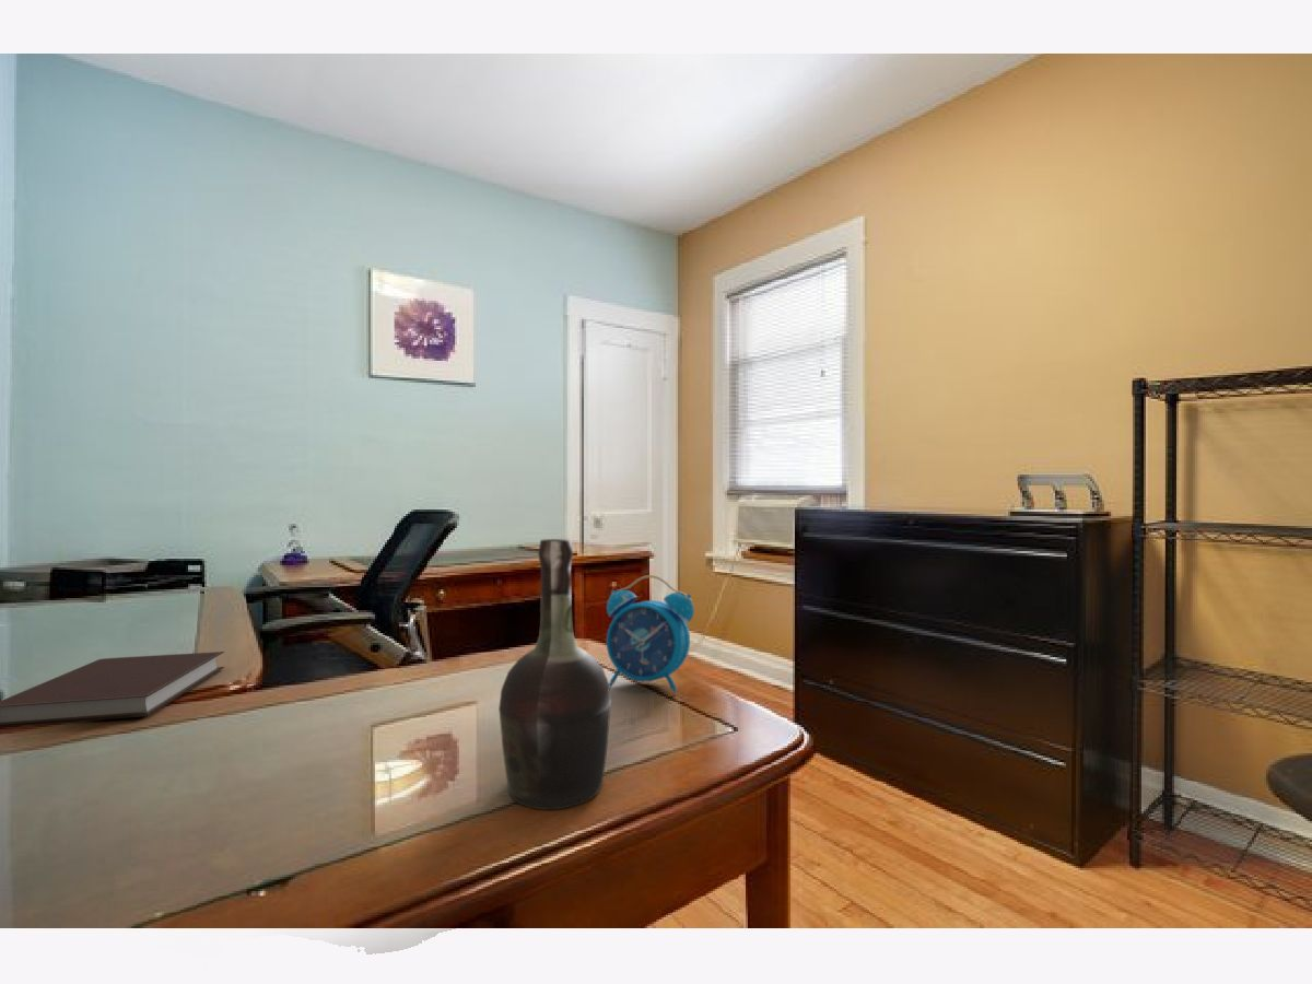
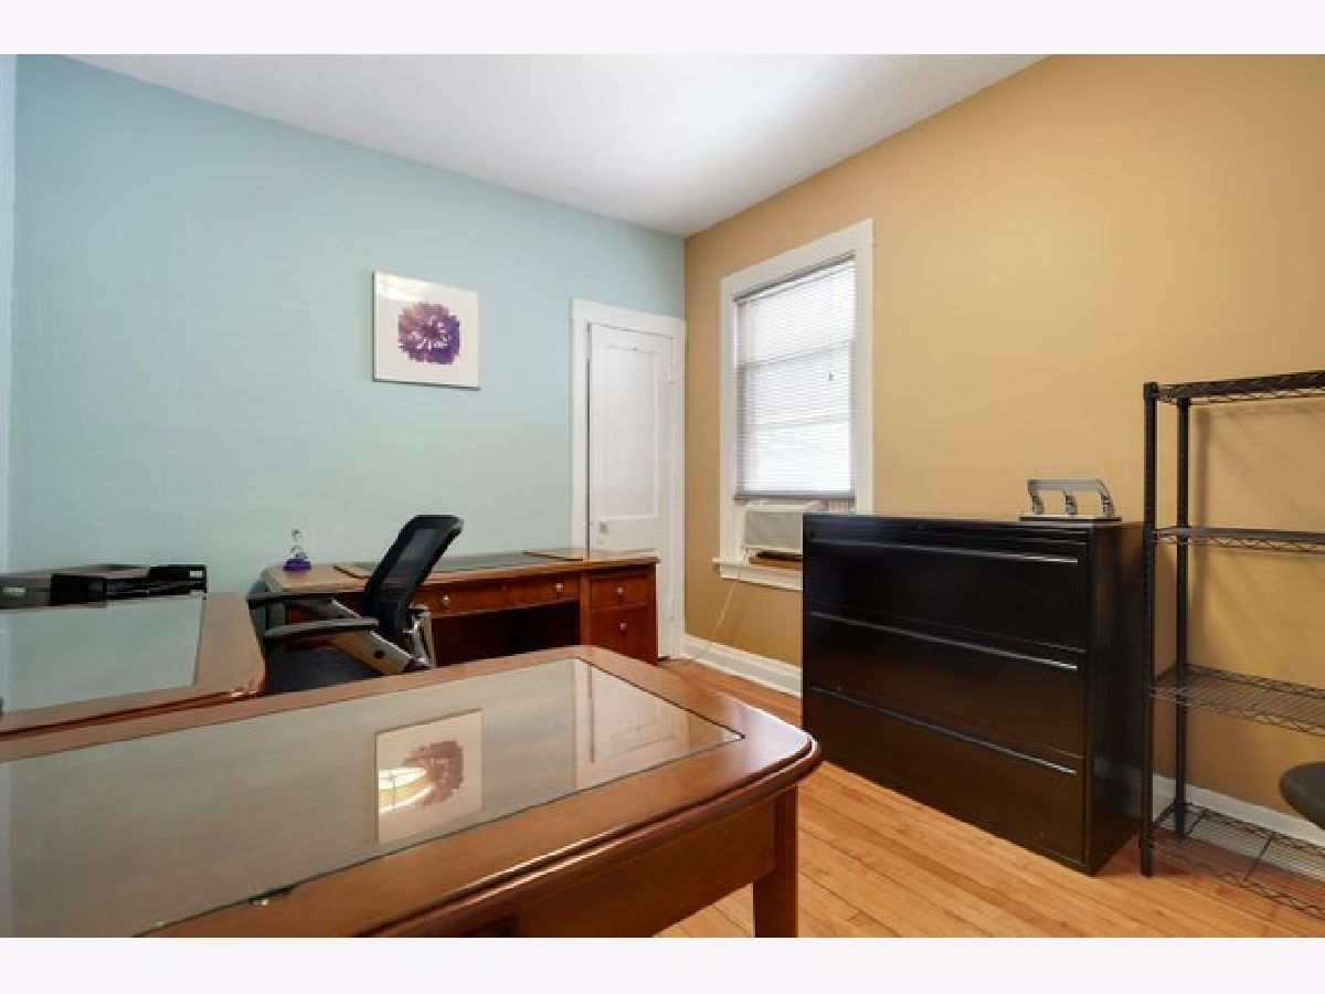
- notebook [0,651,225,728]
- cognac bottle [497,538,612,810]
- alarm clock [606,574,695,693]
